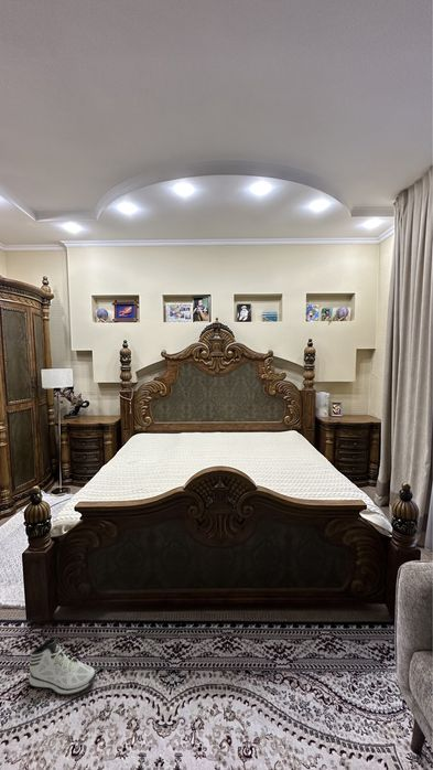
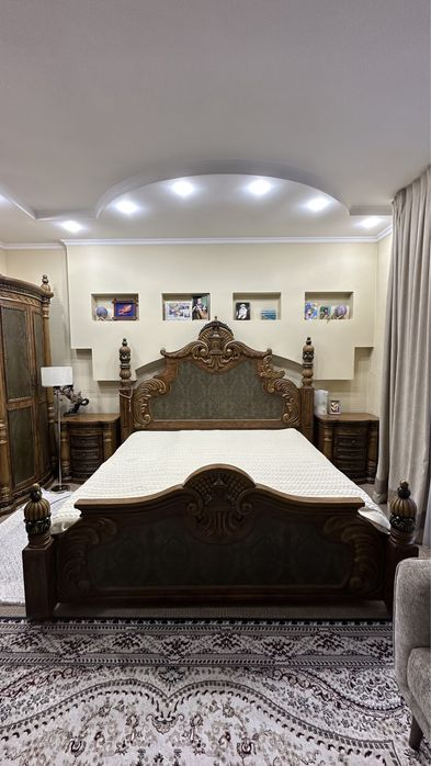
- sneaker [28,635,97,696]
